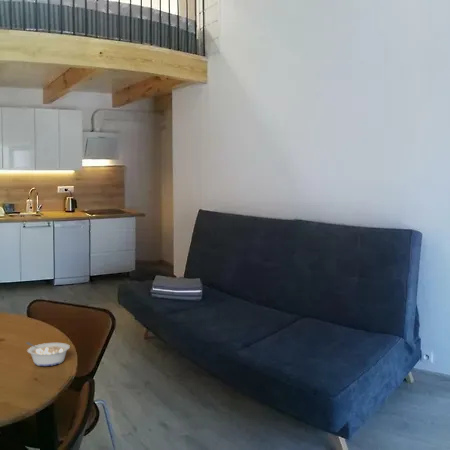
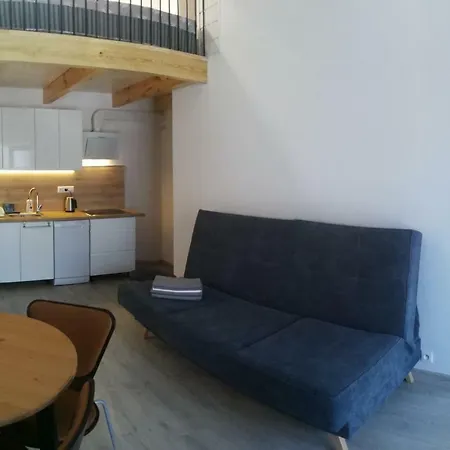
- legume [25,341,71,367]
